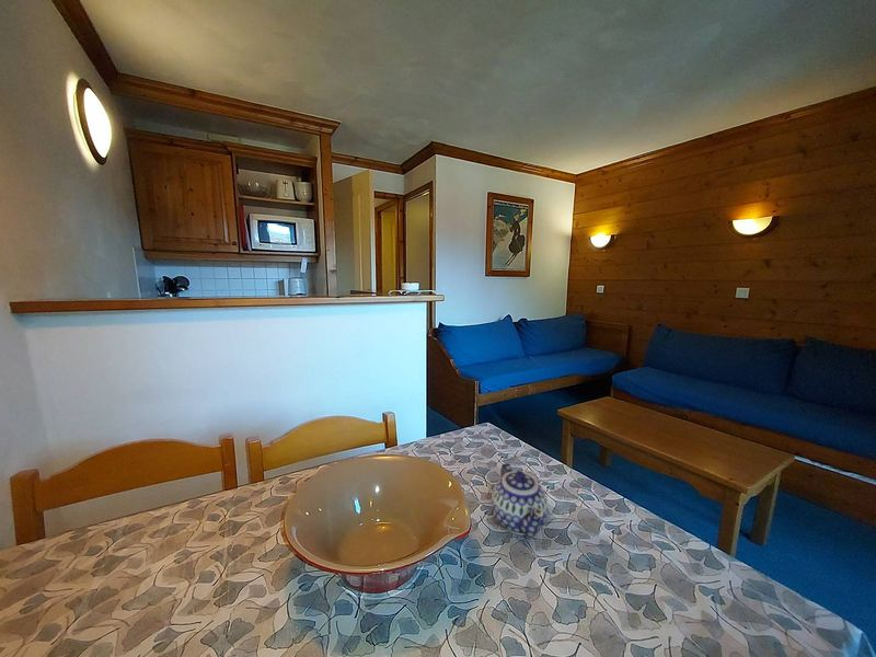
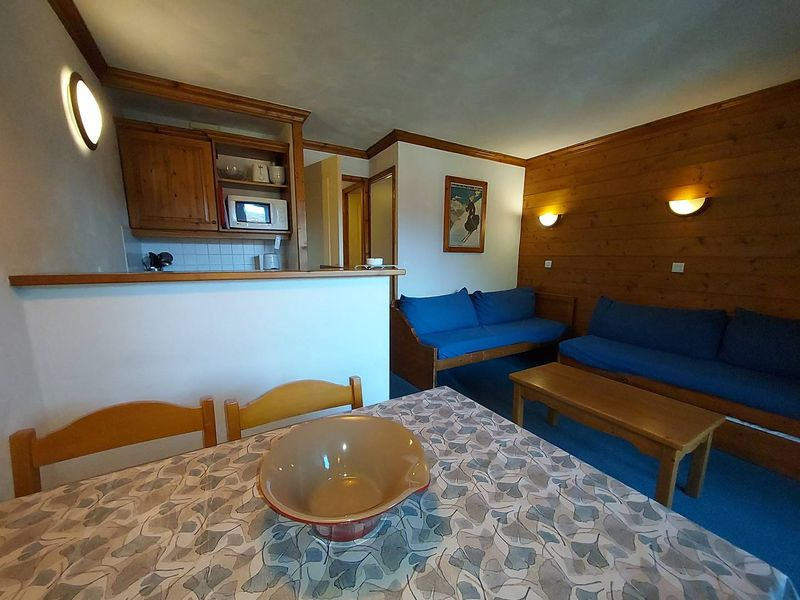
- teapot [491,462,550,539]
